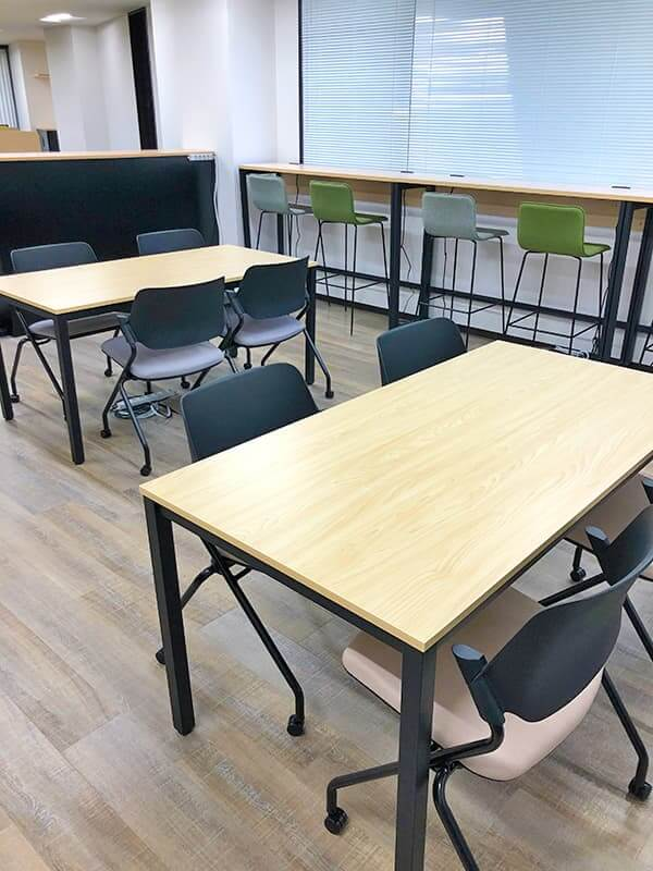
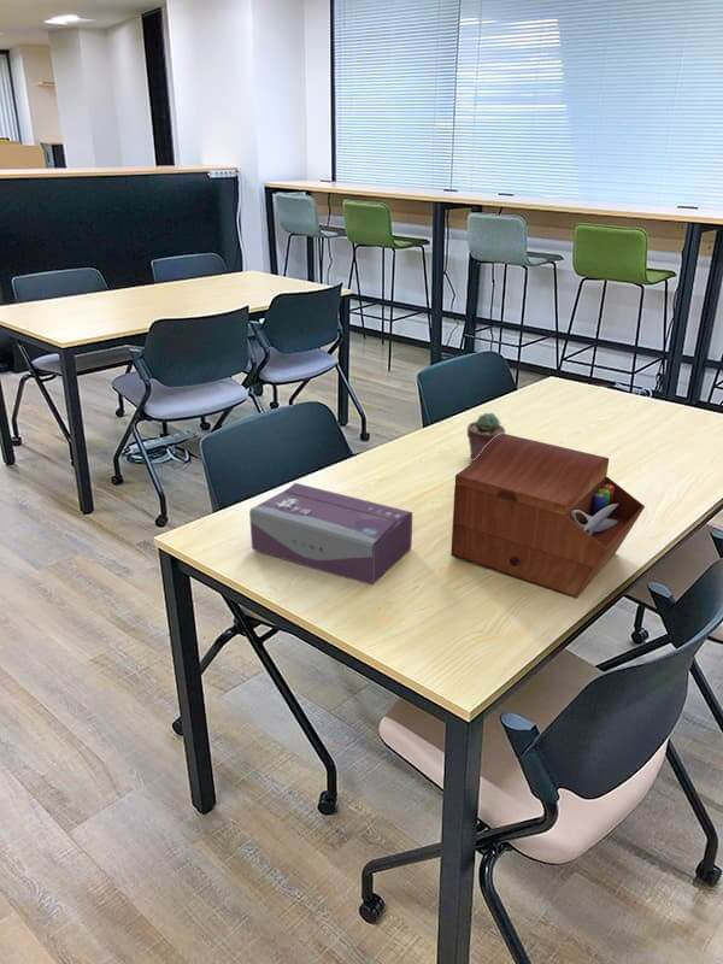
+ tissue box [248,482,413,587]
+ sewing box [449,433,646,600]
+ potted succulent [466,412,506,463]
